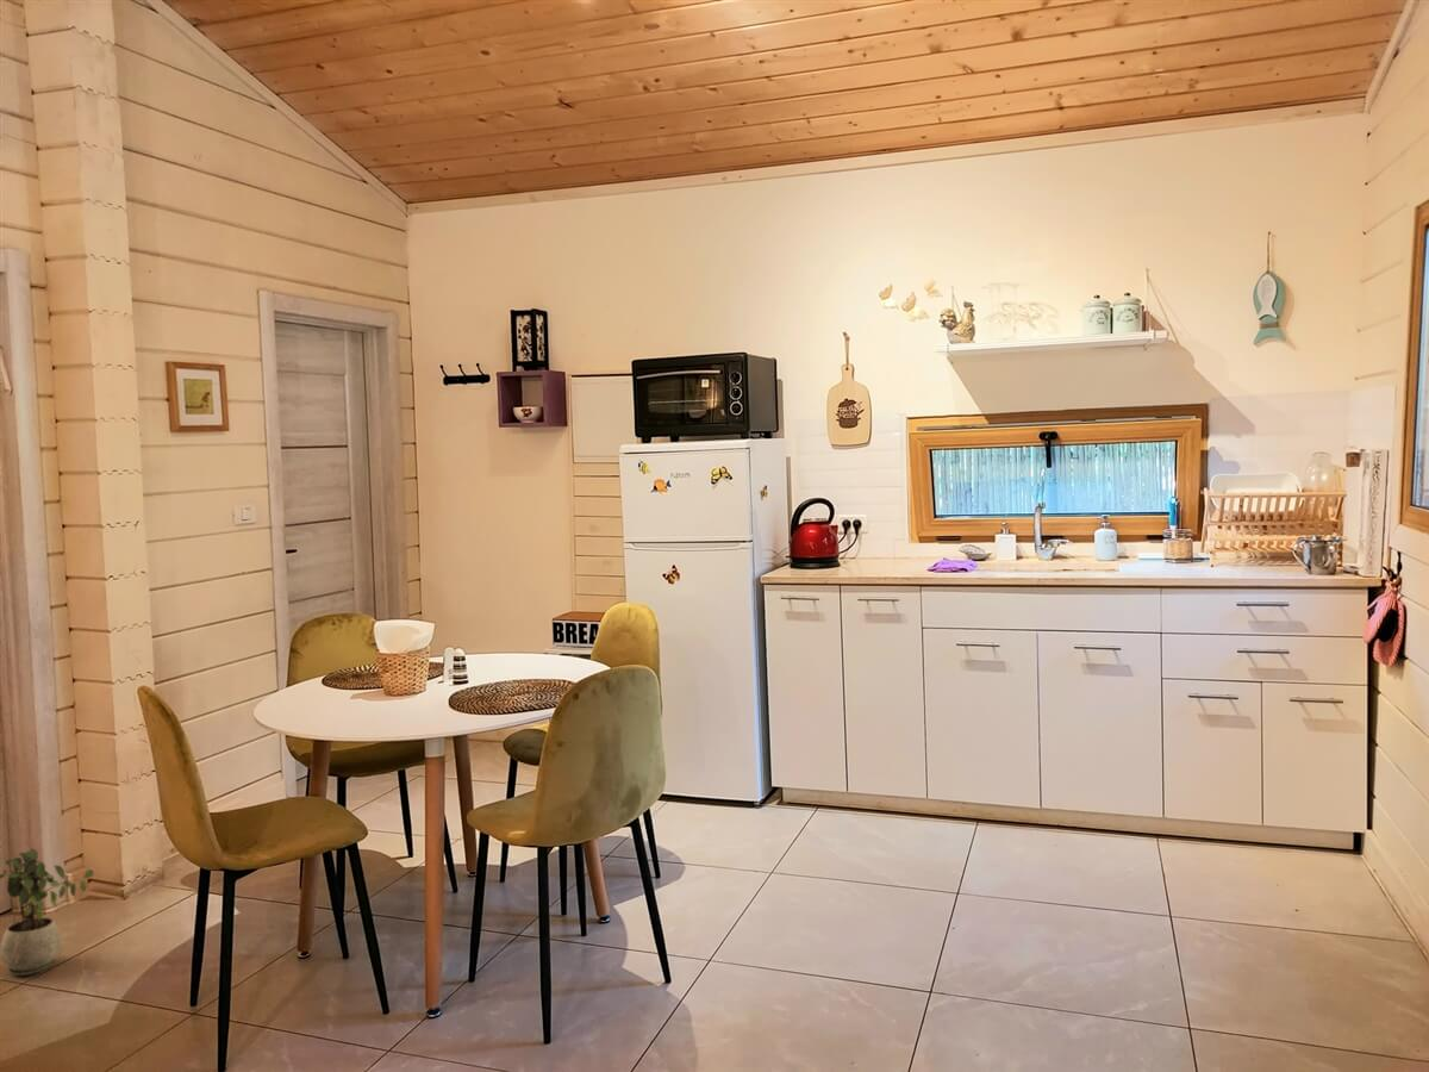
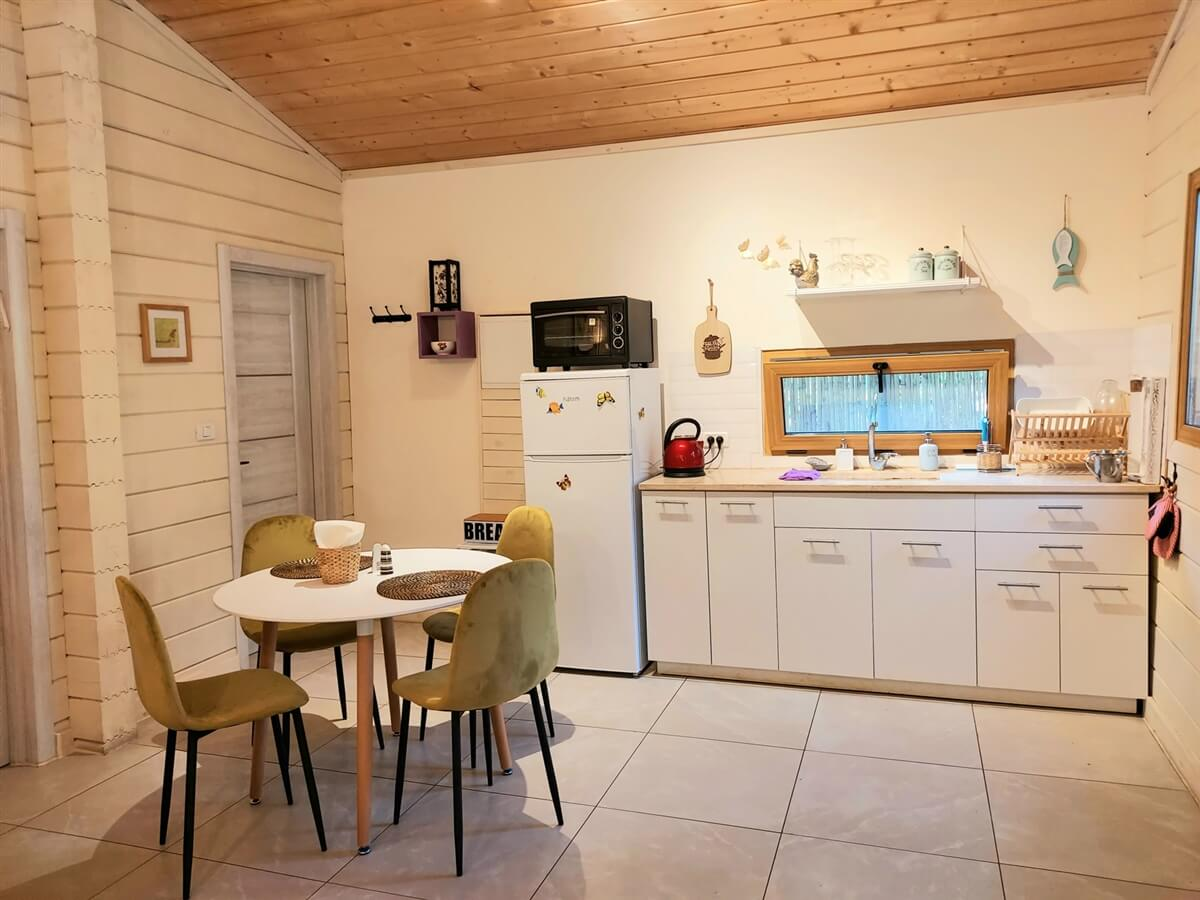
- potted plant [0,847,95,977]
